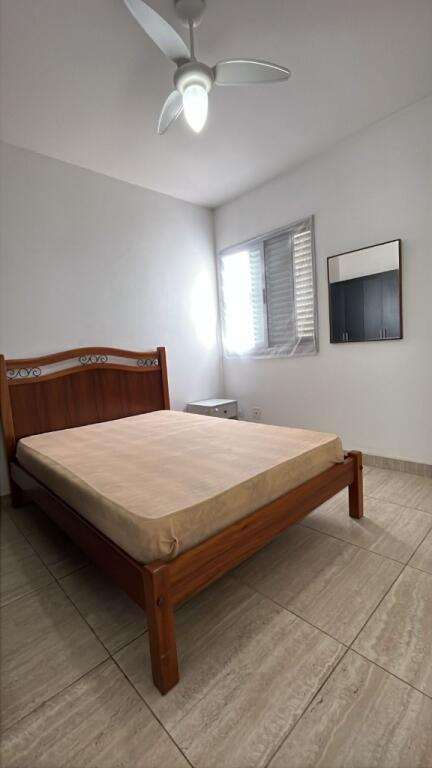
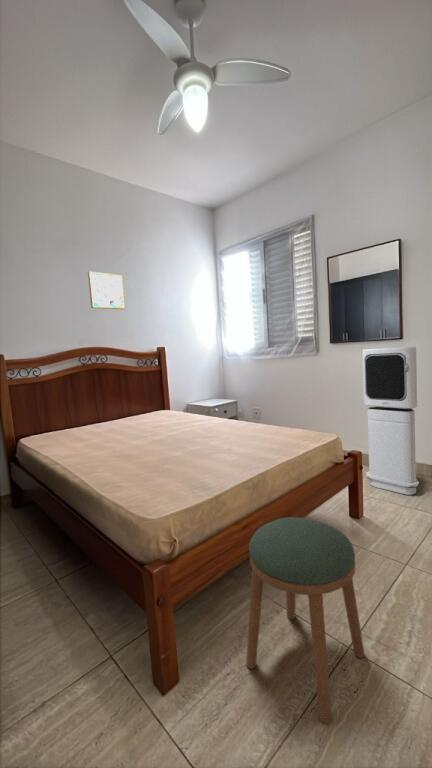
+ wall art [87,271,126,310]
+ stool [245,516,366,724]
+ air purifier [361,345,420,496]
